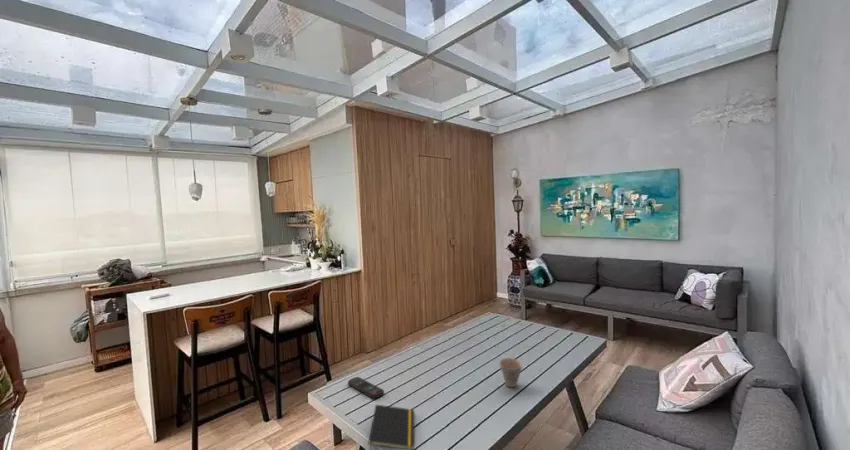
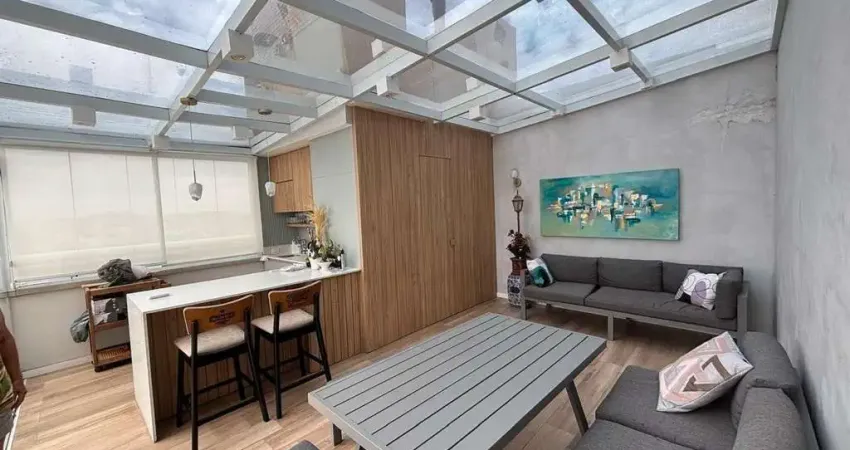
- remote control [347,376,385,400]
- cup [498,357,523,388]
- notepad [367,404,415,450]
